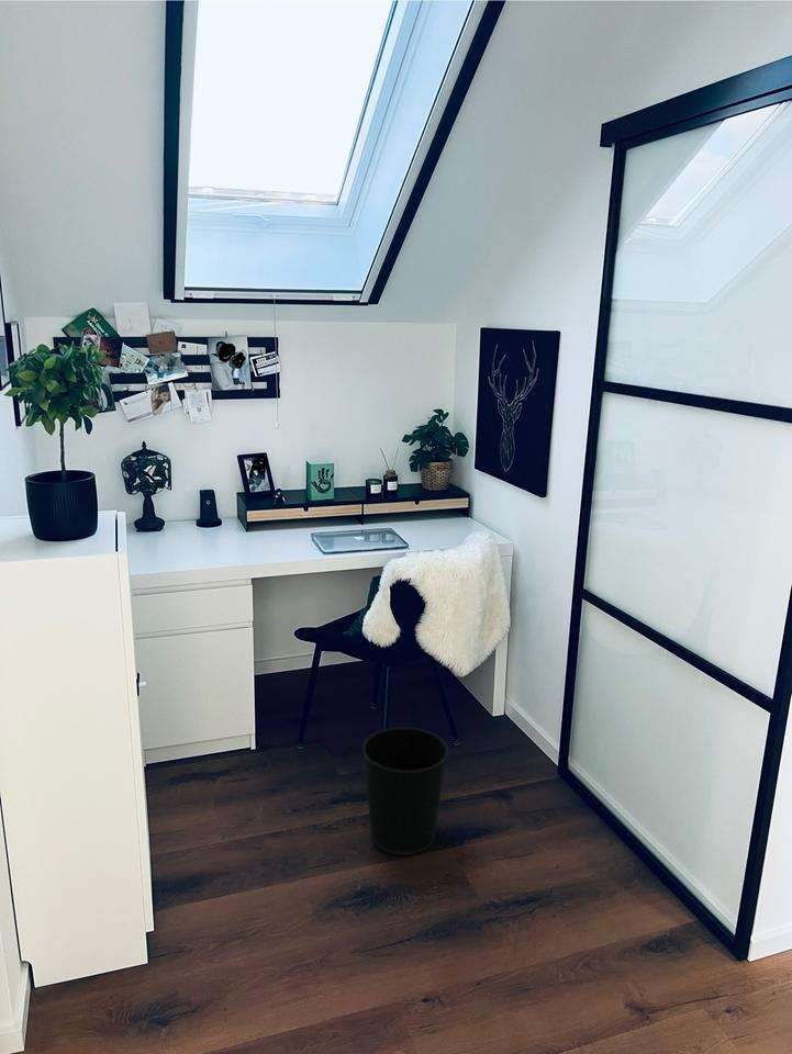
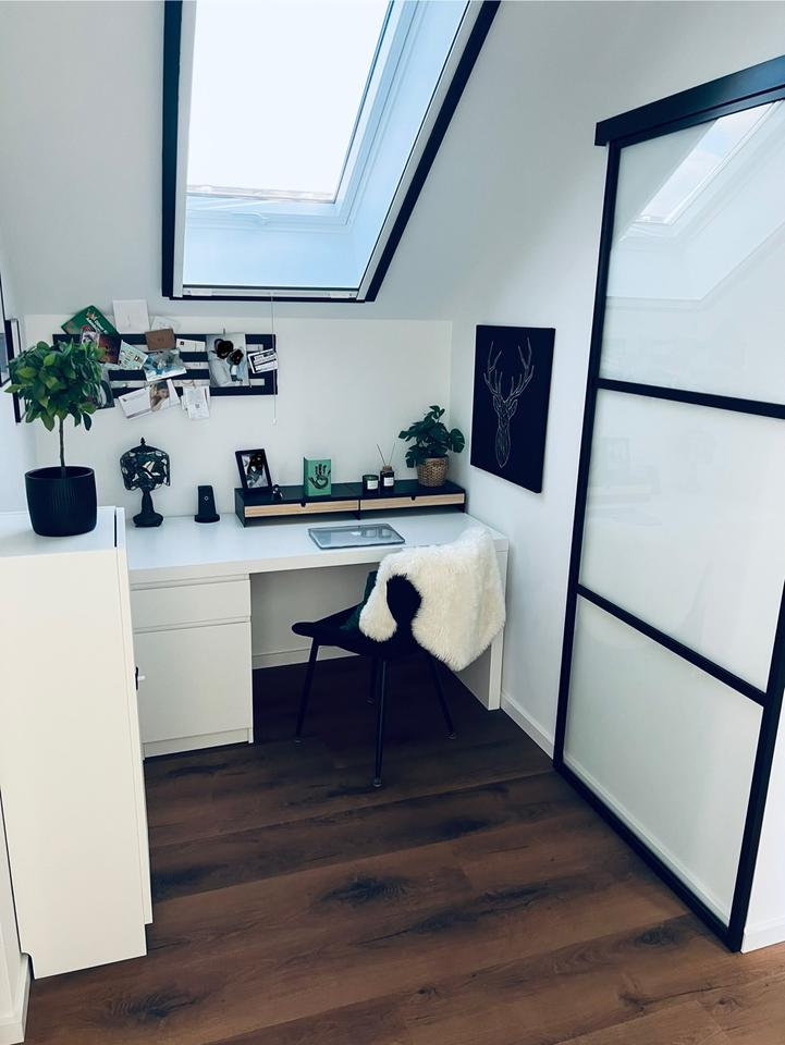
- wastebasket [361,726,449,856]
